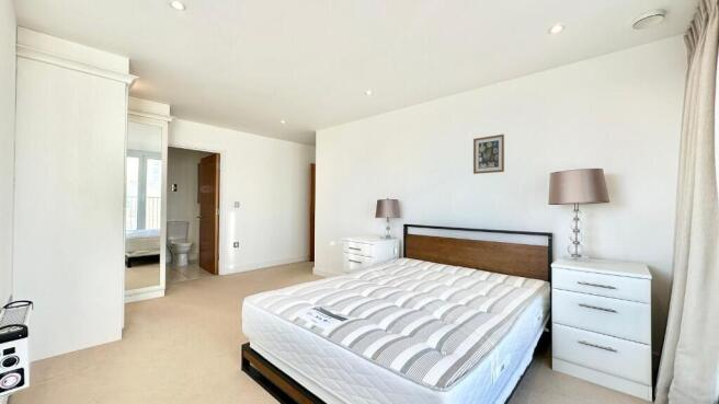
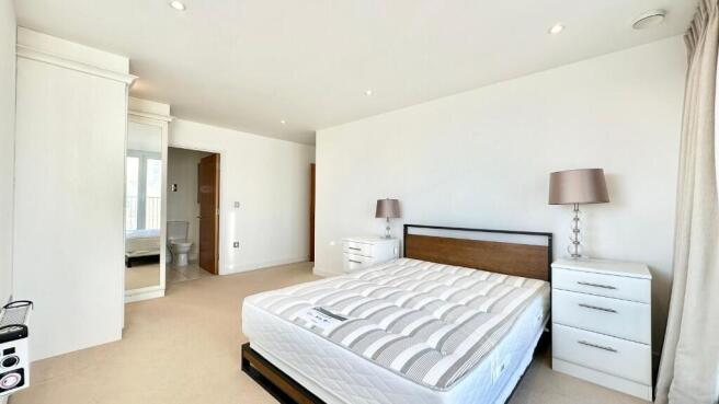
- wall art [472,134,505,175]
